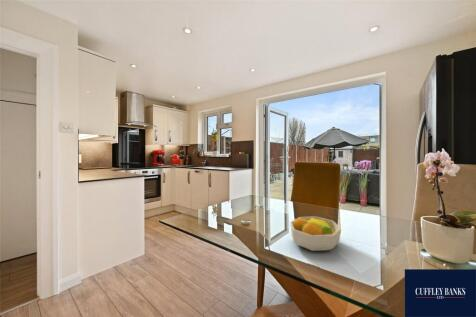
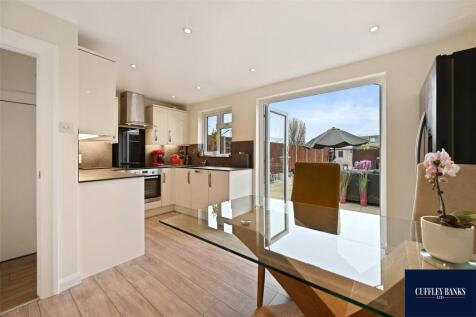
- fruit bowl [289,216,342,252]
